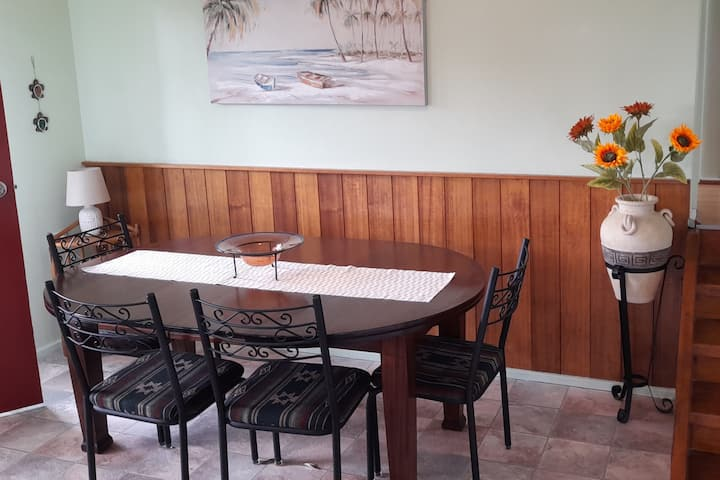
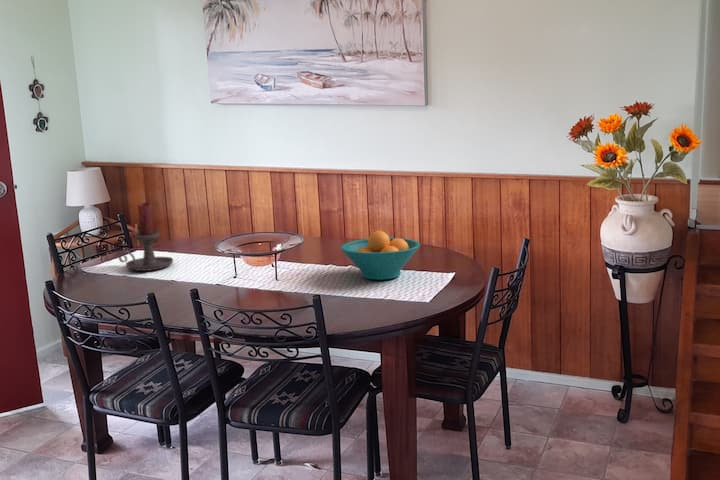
+ candle holder [118,201,174,272]
+ fruit bowl [340,230,421,281]
